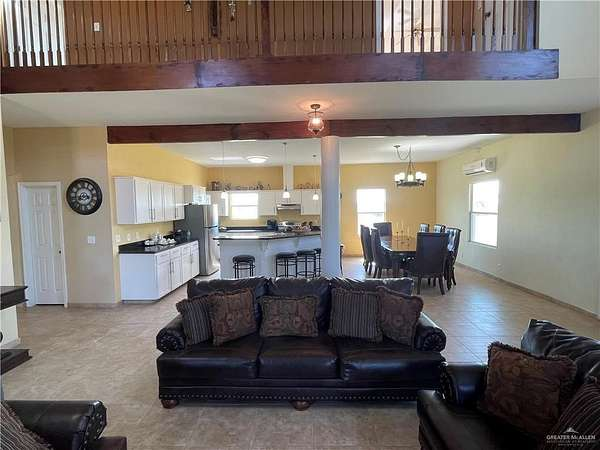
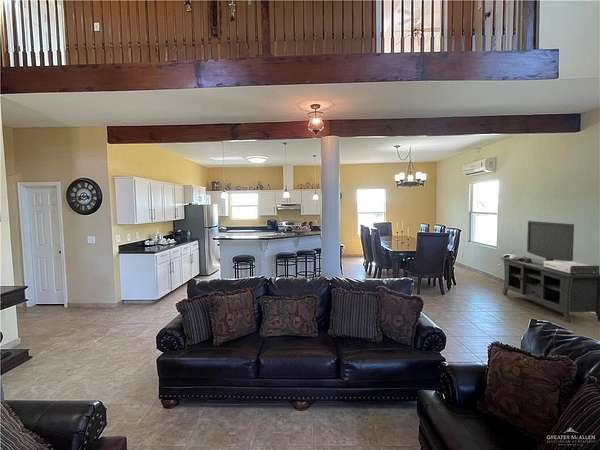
+ media console [499,220,600,324]
